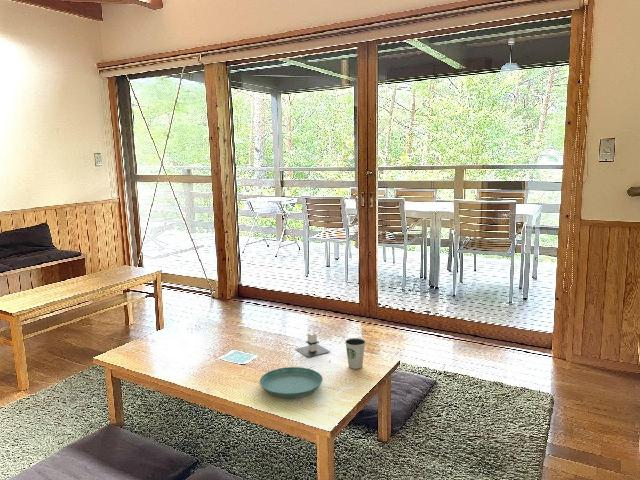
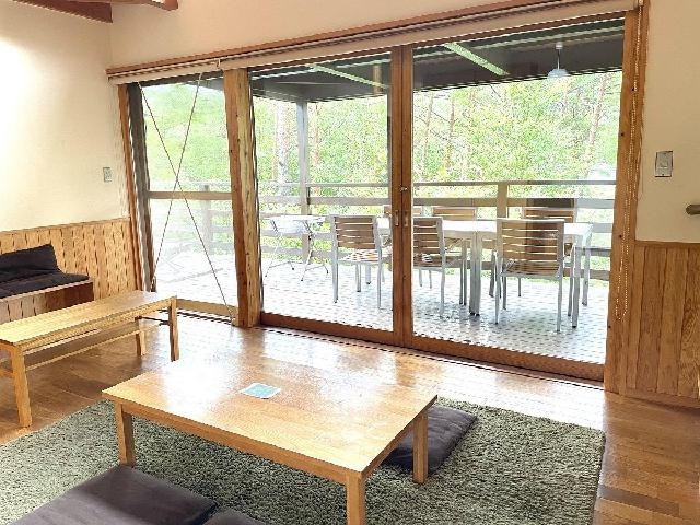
- saucer [259,366,324,399]
- architectural model [294,332,331,358]
- dixie cup [344,337,366,370]
